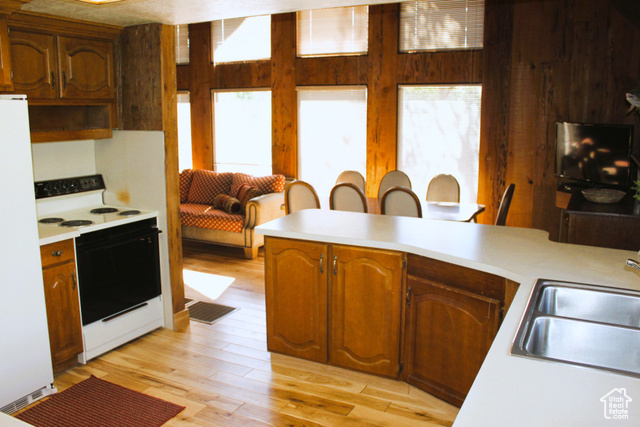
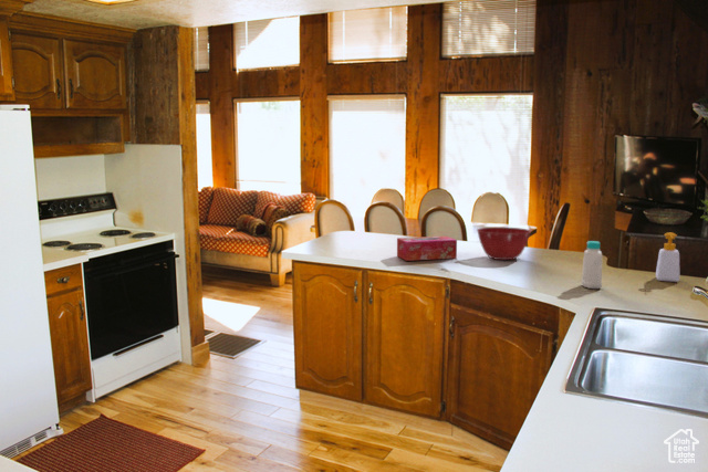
+ bottle [580,240,603,290]
+ mixing bowl [476,227,532,261]
+ tissue box [396,235,458,262]
+ soap bottle [655,231,680,283]
